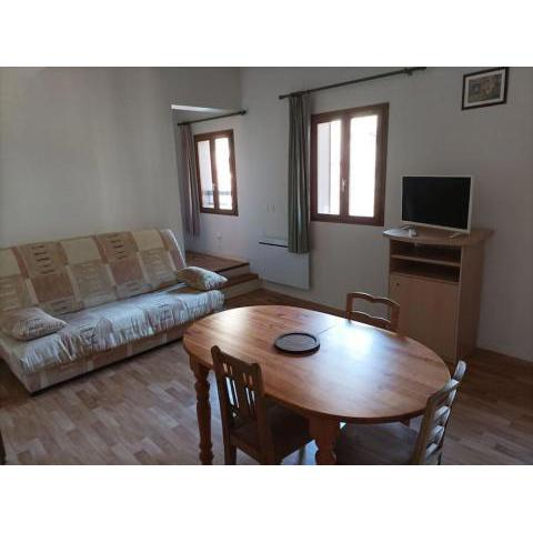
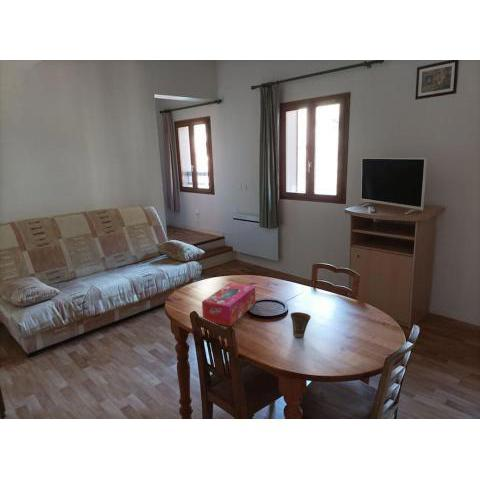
+ cup [290,311,312,338]
+ tissue box [201,282,256,327]
